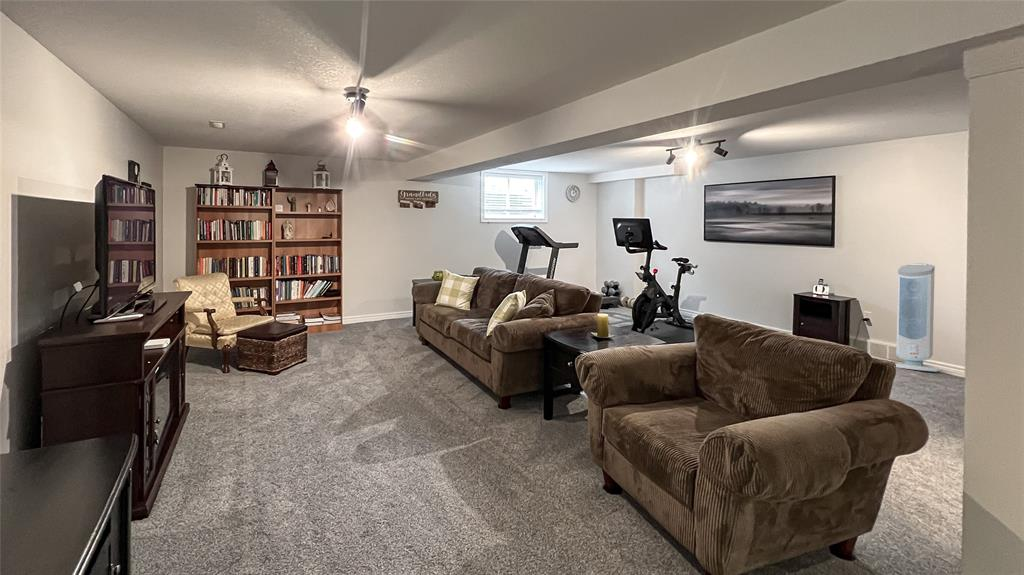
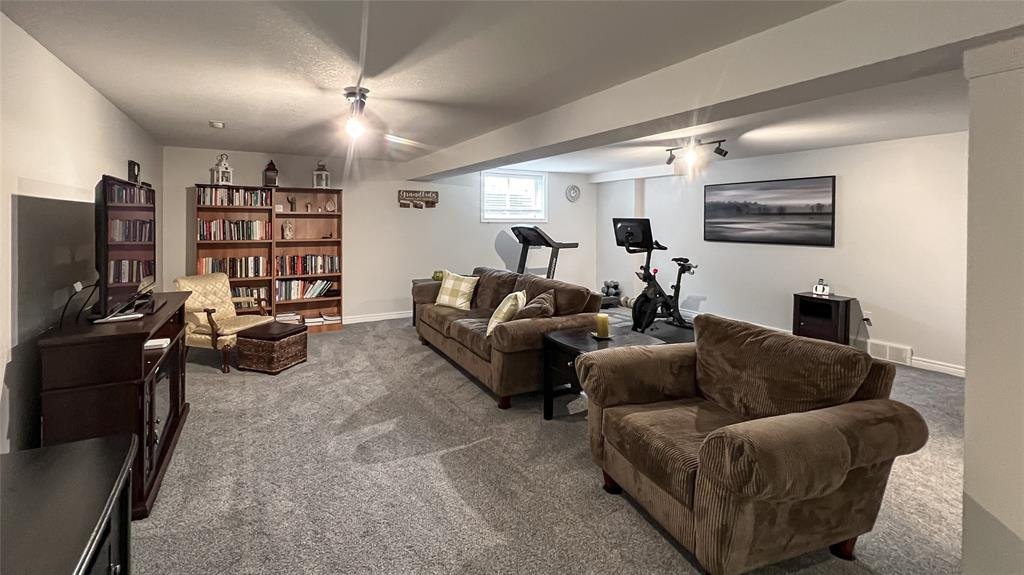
- air purifier [894,263,943,373]
